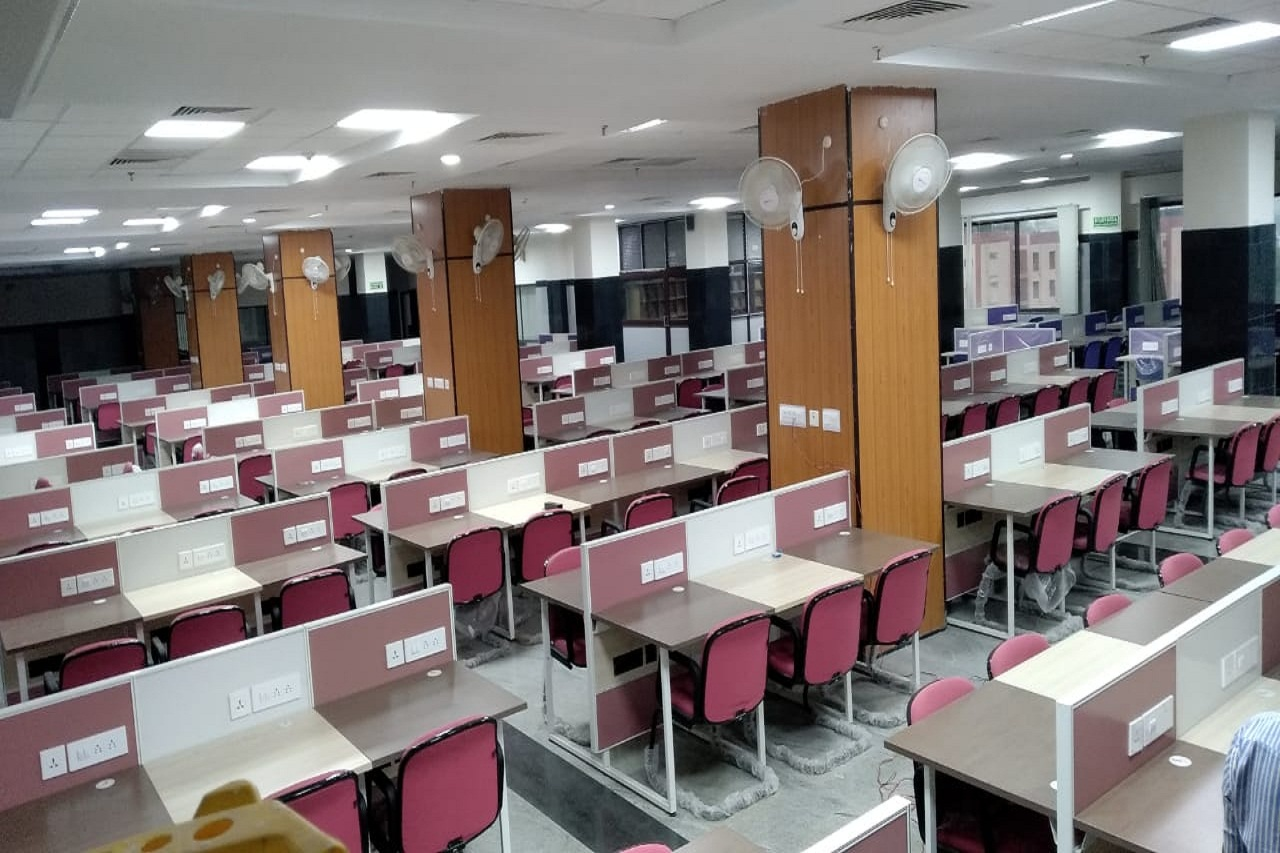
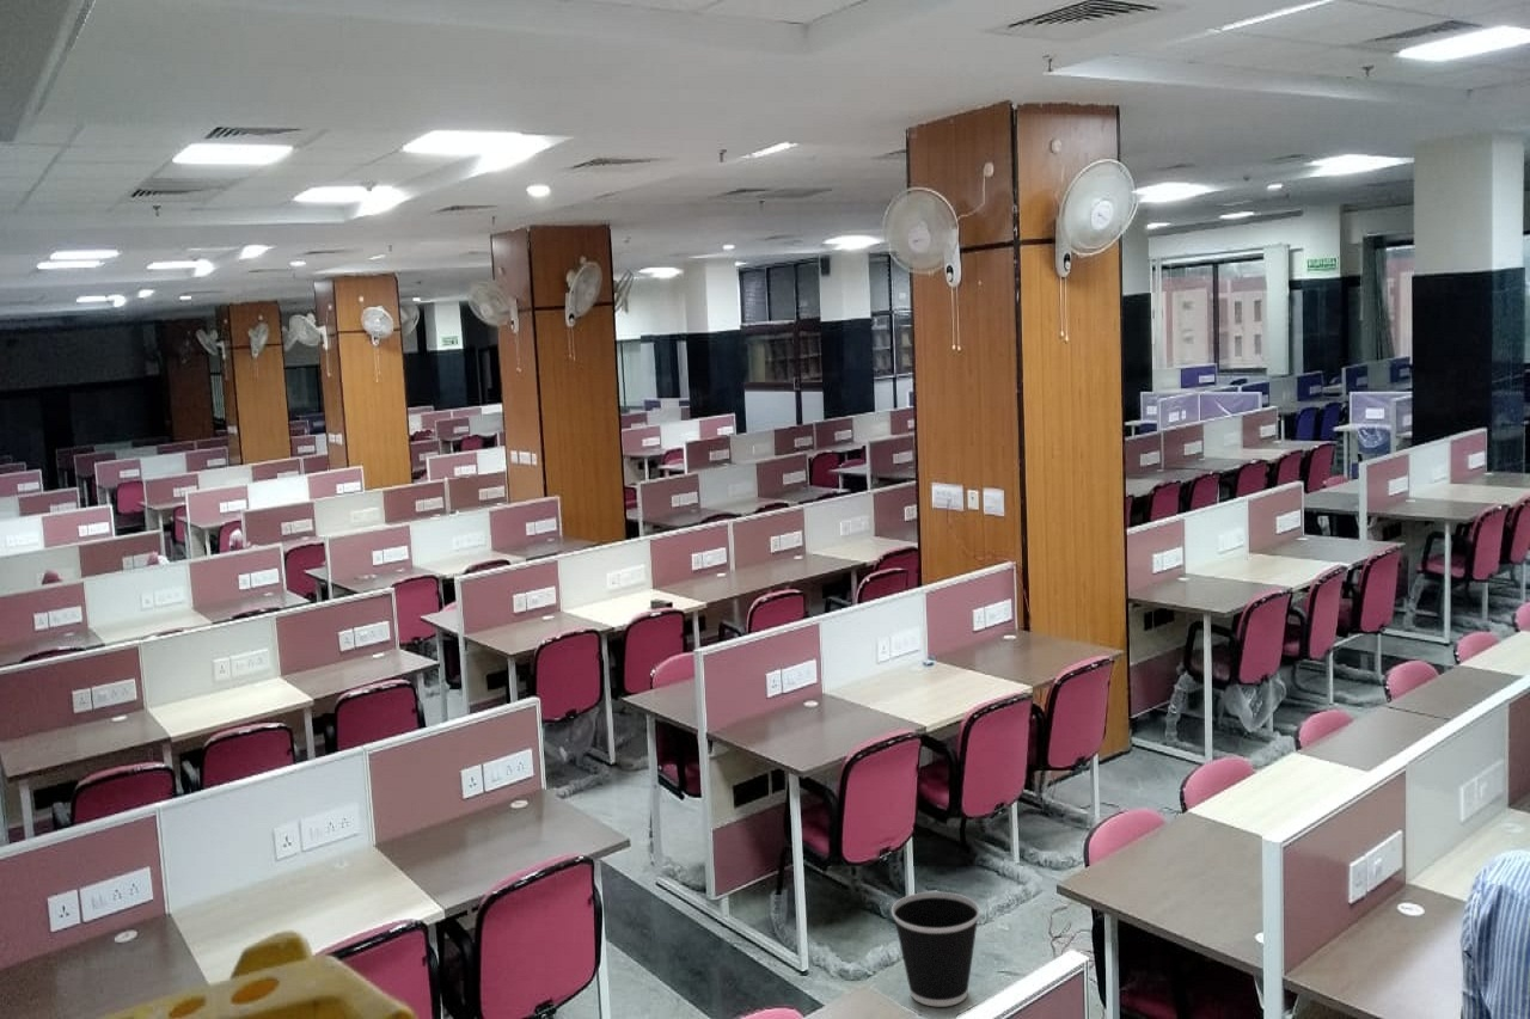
+ wastebasket [891,891,981,1007]
